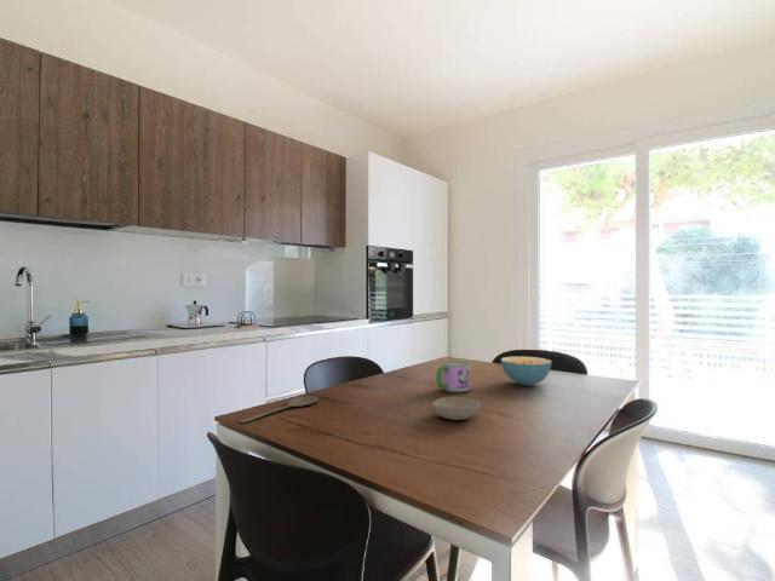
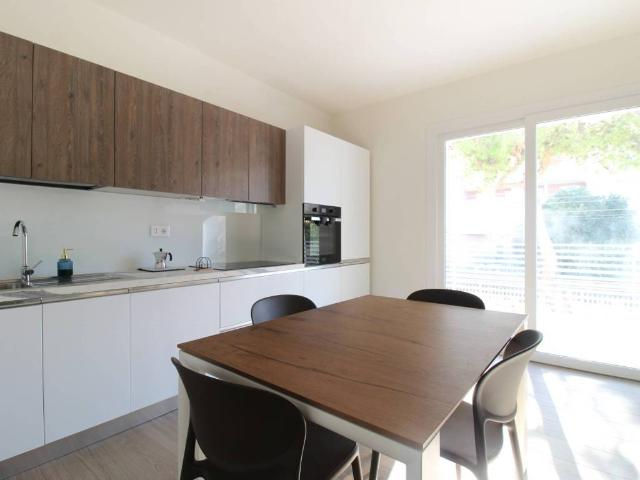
- wooden spoon [239,395,318,424]
- bowl [431,396,482,421]
- cereal bowl [500,356,552,386]
- mug [436,361,471,393]
